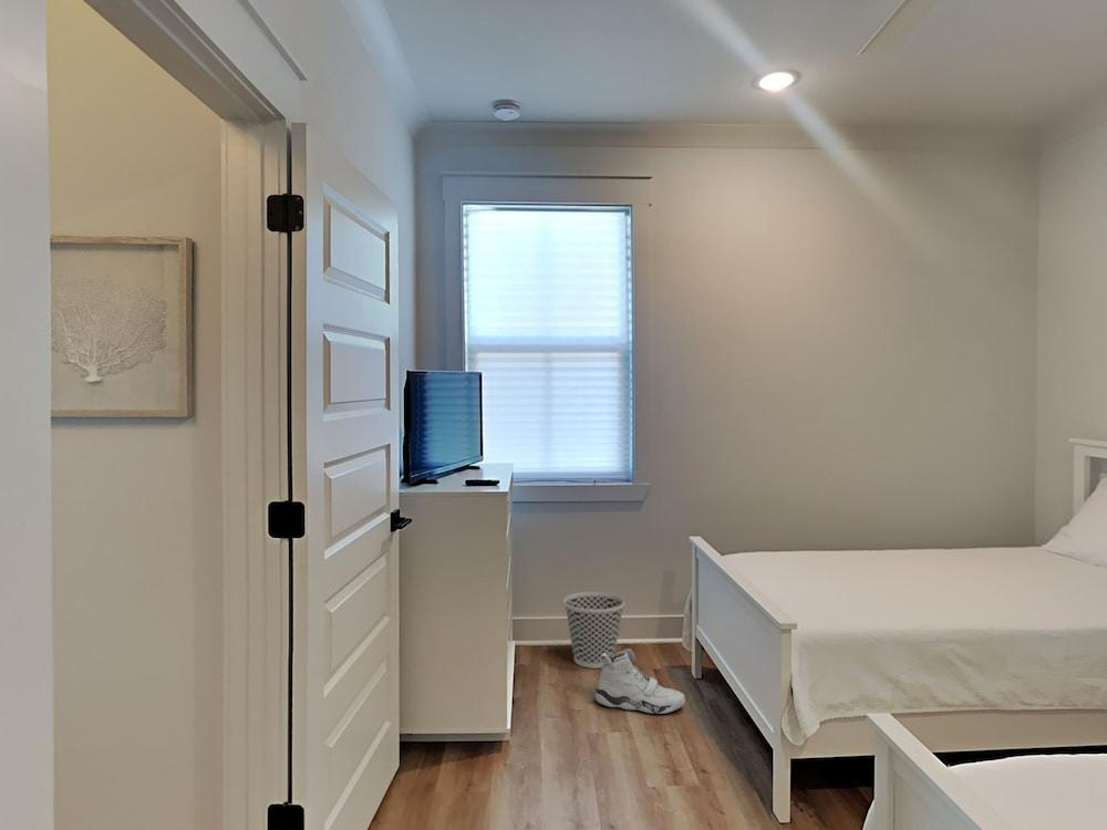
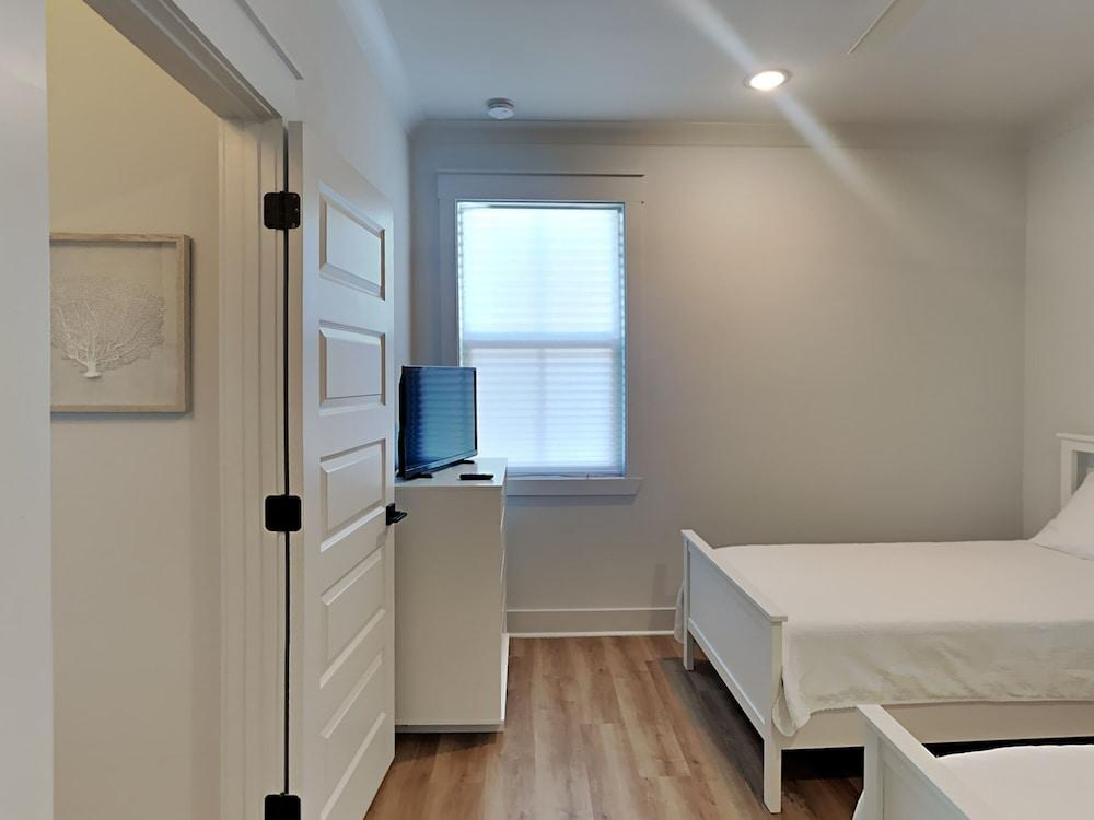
- sneaker [594,647,686,715]
- wastebasket [562,591,625,670]
